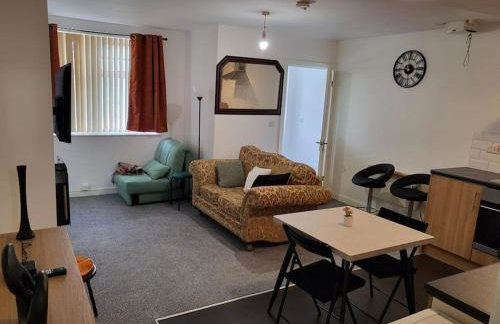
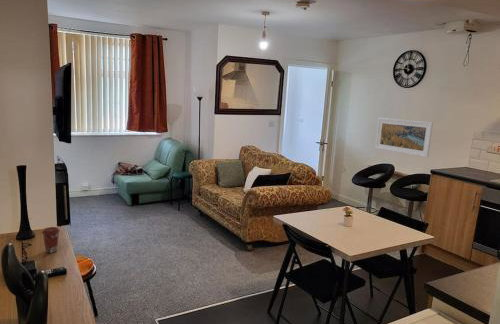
+ coffee cup [41,226,61,254]
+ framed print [374,117,434,158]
